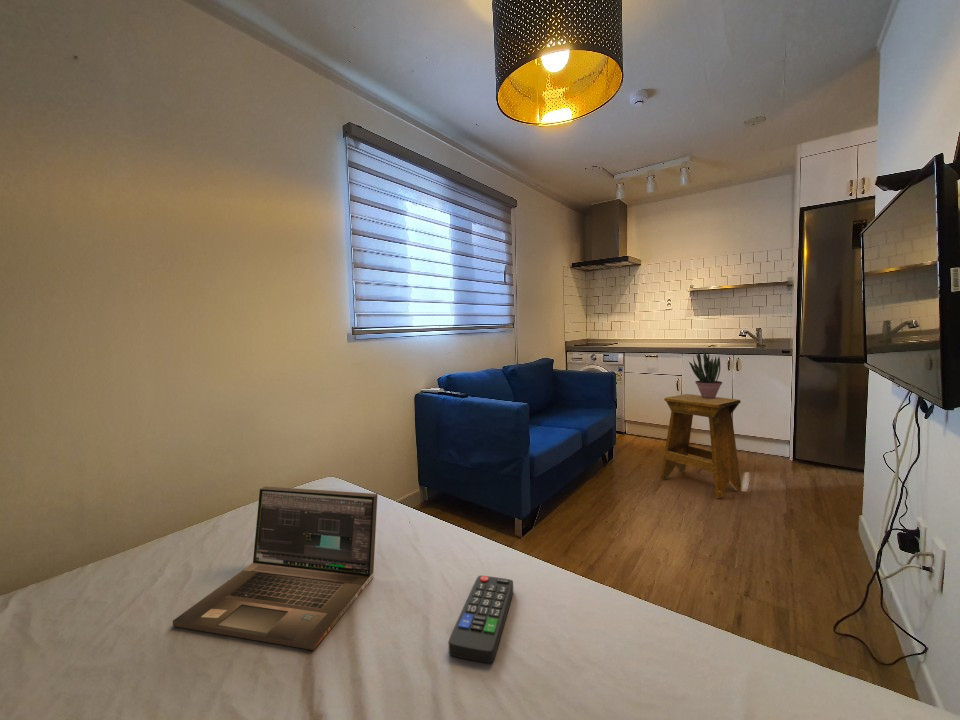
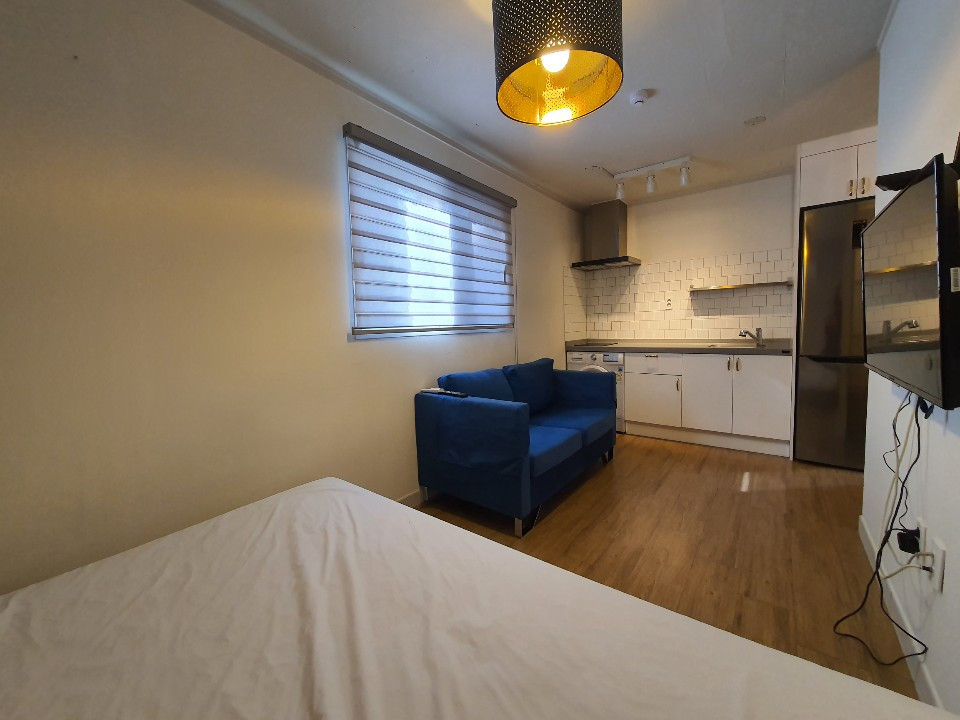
- remote control [448,575,514,664]
- laptop [172,485,379,651]
- potted plant [688,350,723,399]
- stool [660,393,742,499]
